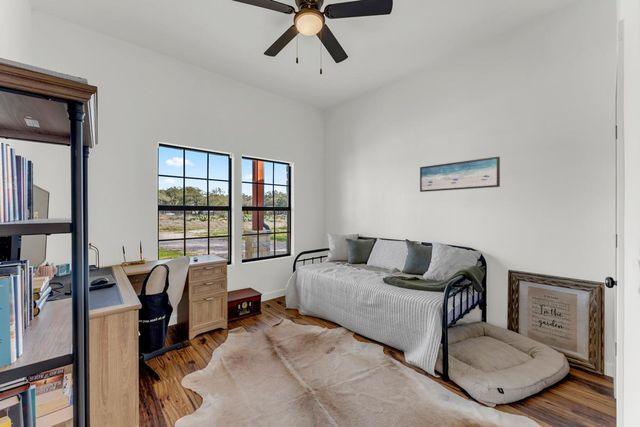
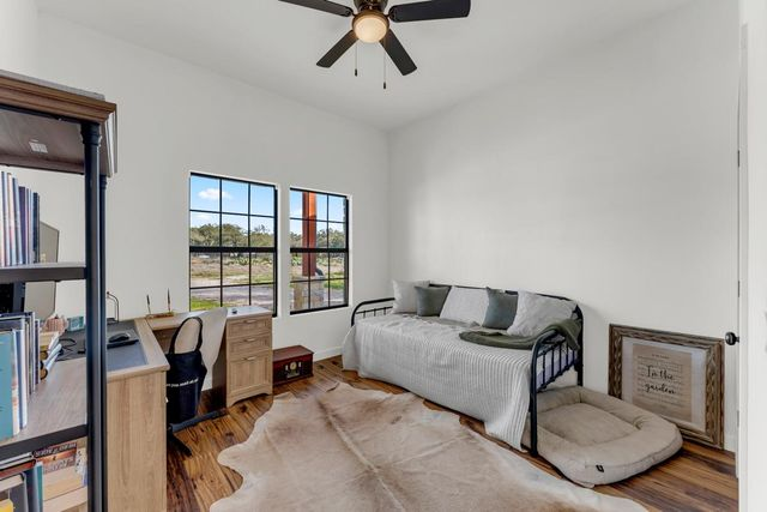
- wall art [419,156,501,193]
